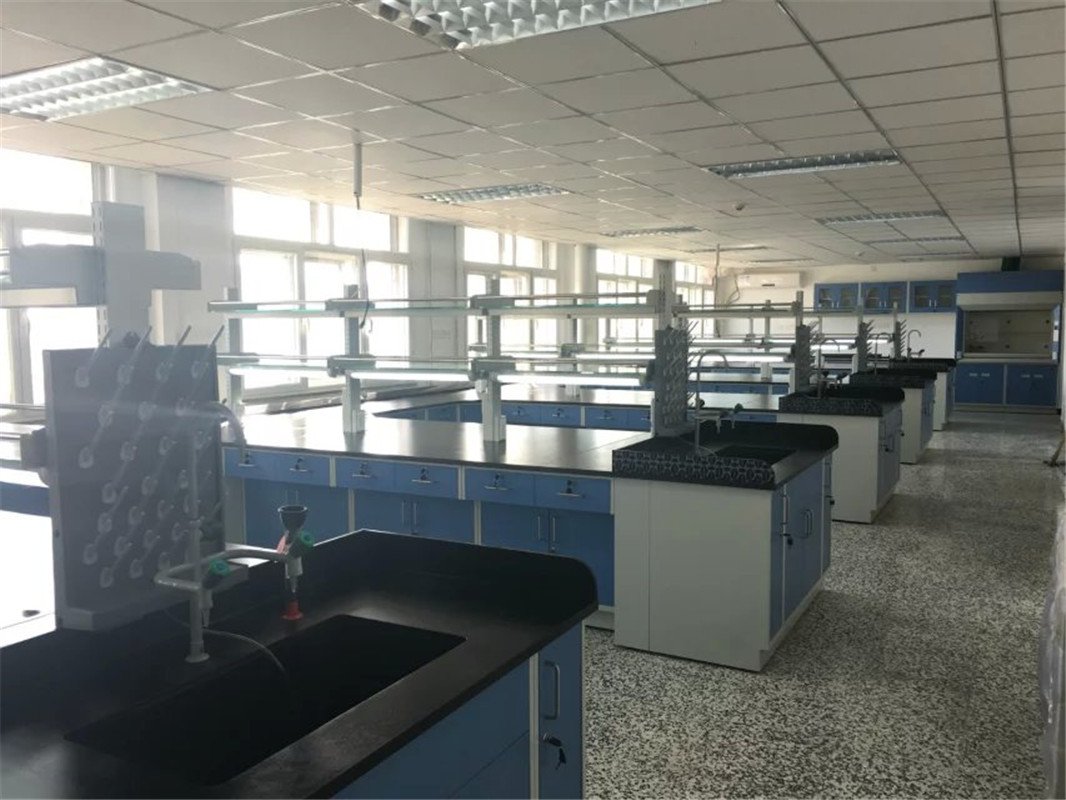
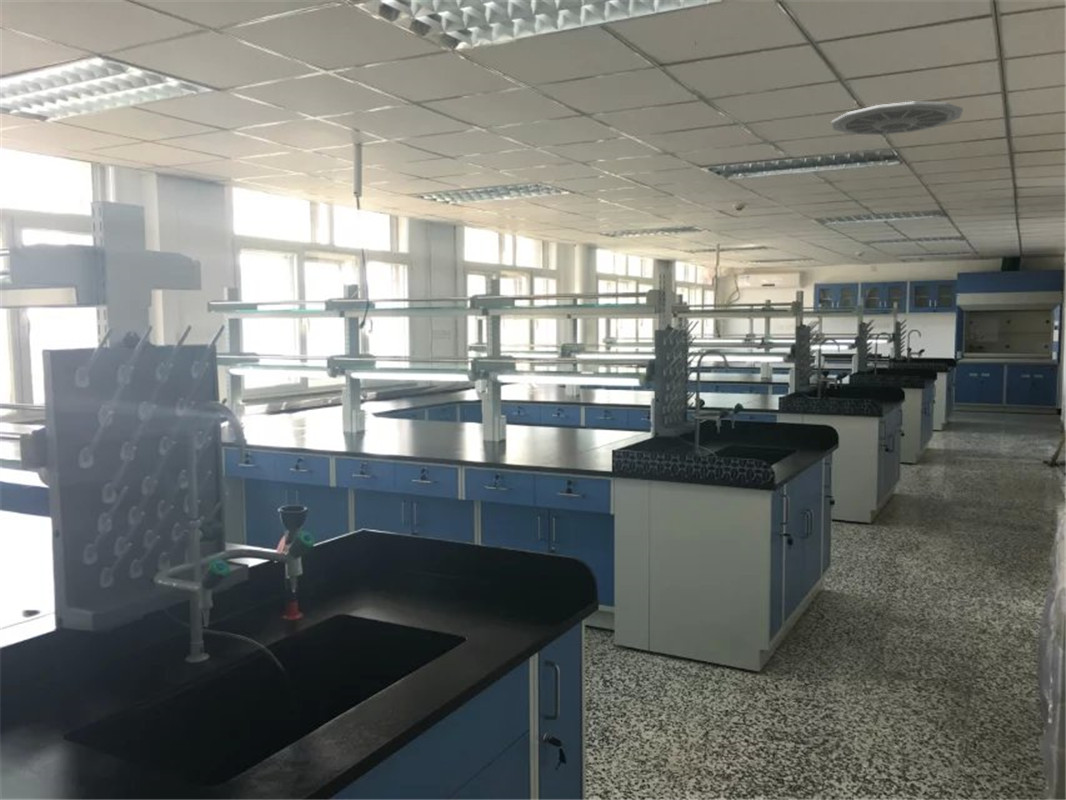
+ ceiling vent [831,100,964,136]
